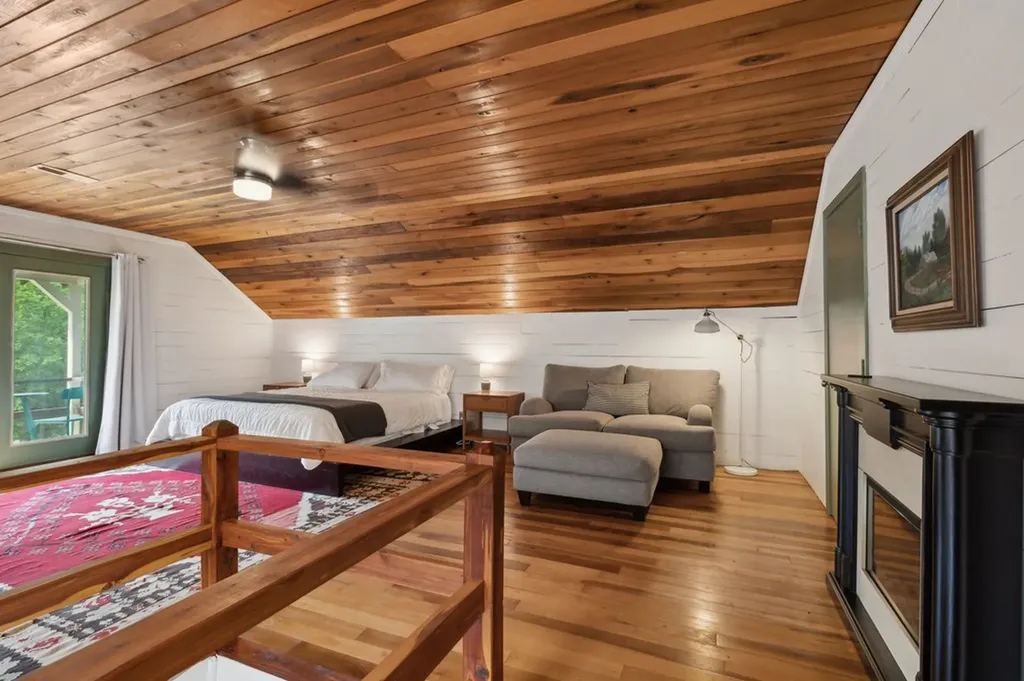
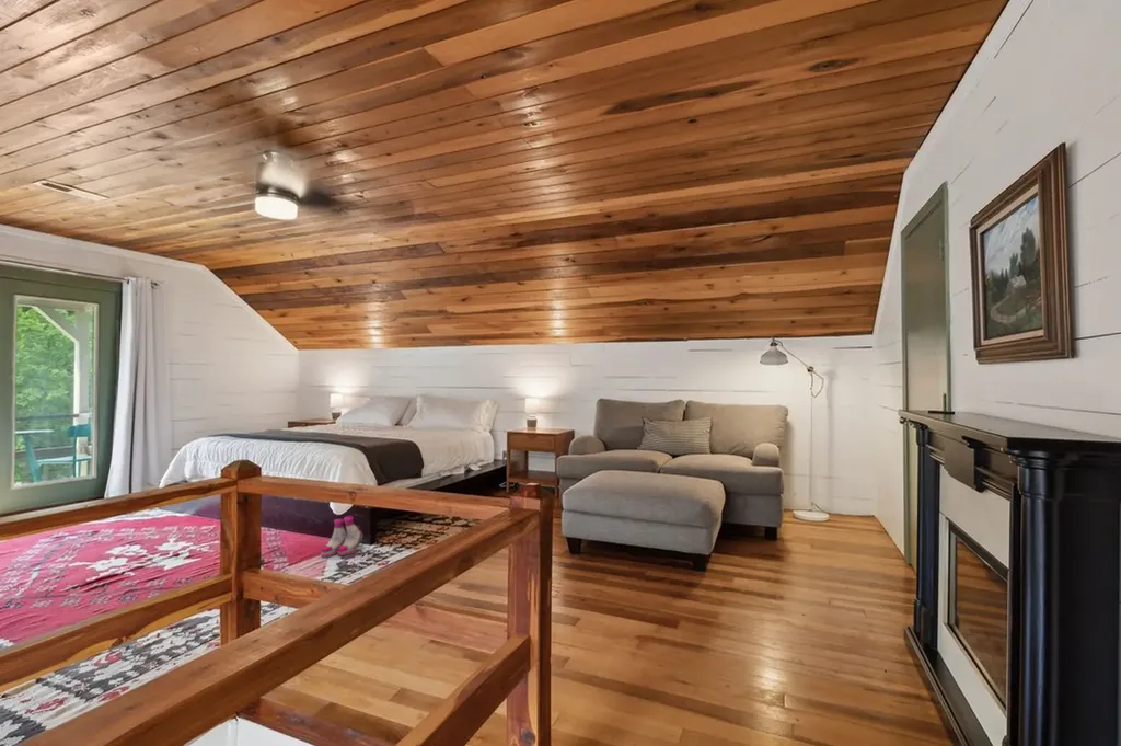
+ boots [320,515,363,559]
